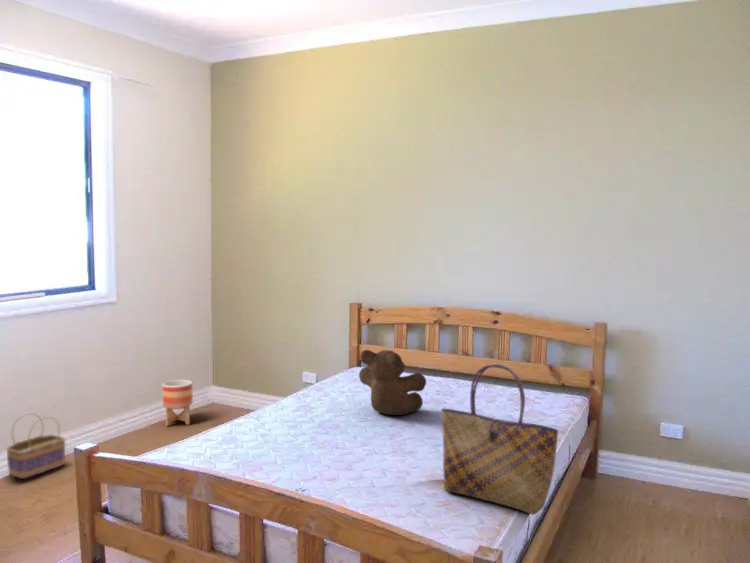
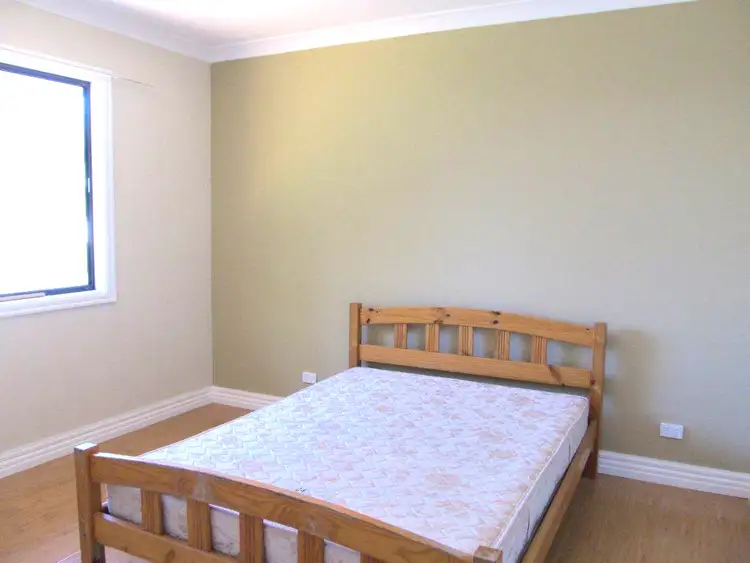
- basket [5,412,67,480]
- planter [161,379,194,427]
- teddy bear [358,349,427,416]
- tote bag [440,363,559,516]
